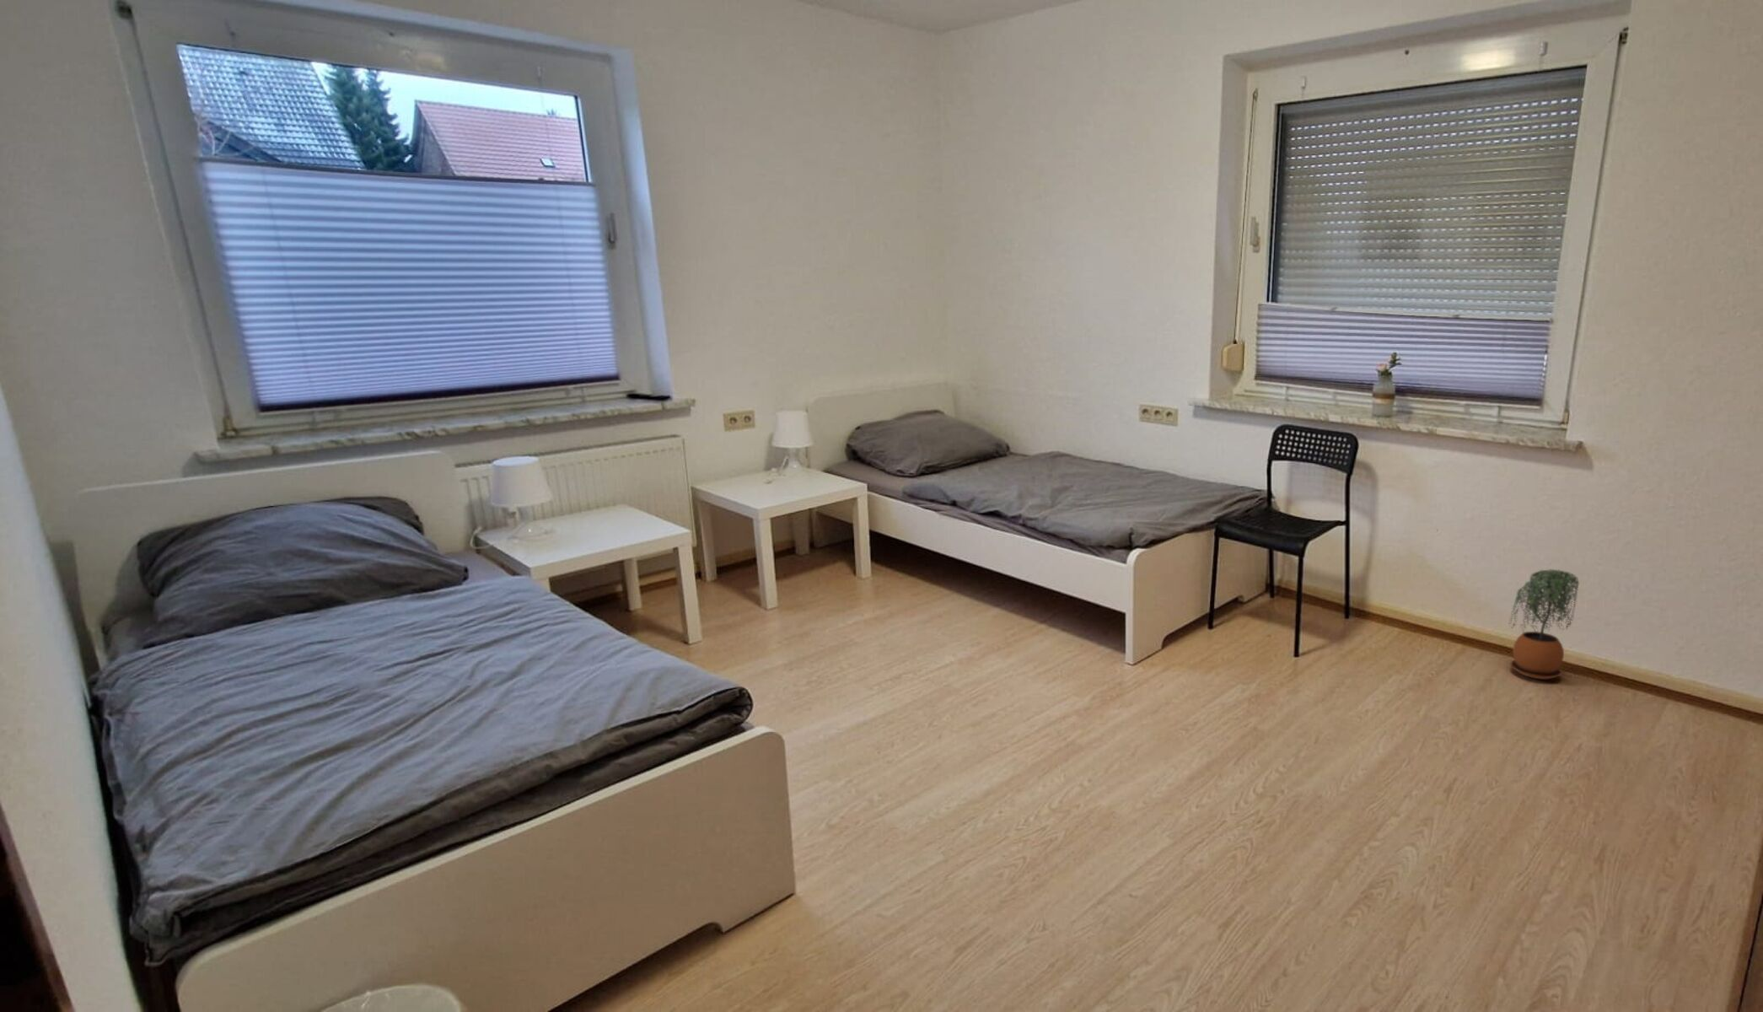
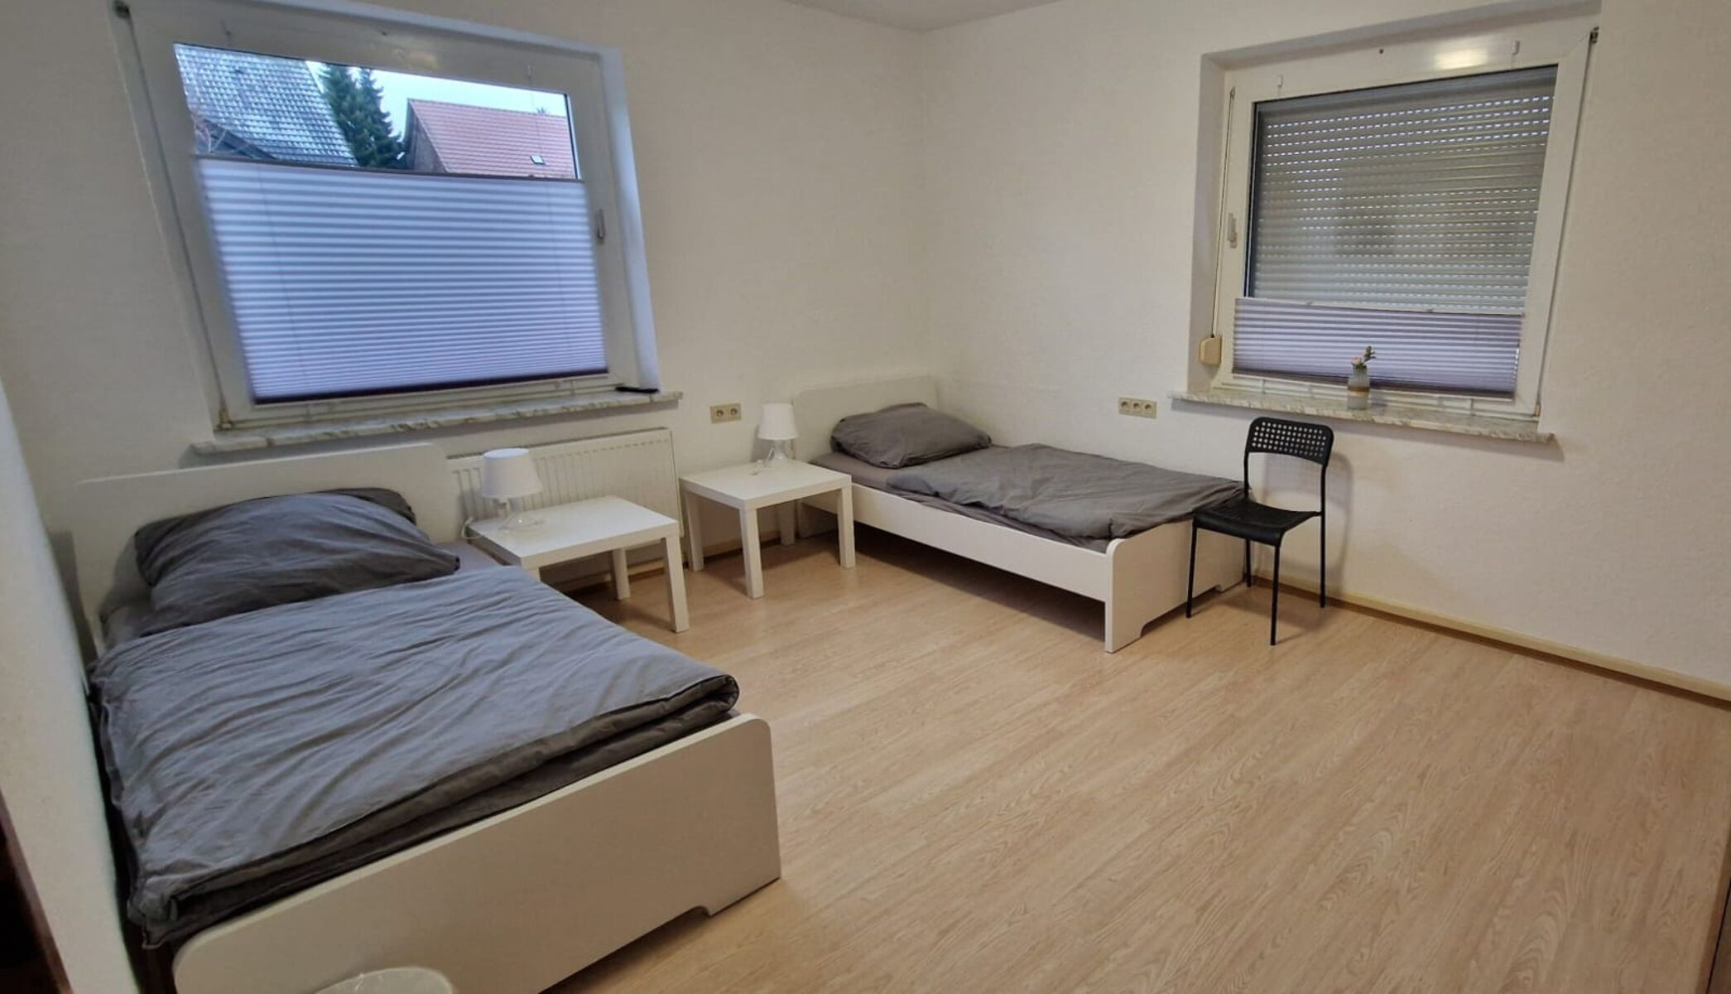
- potted plant [1509,569,1580,680]
